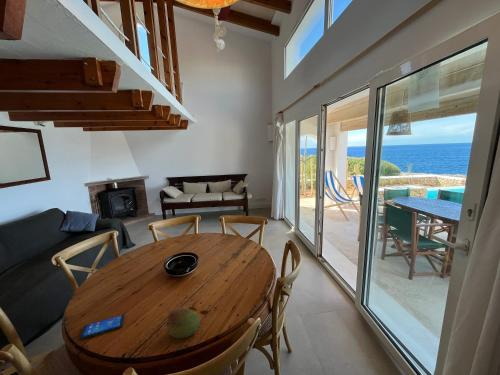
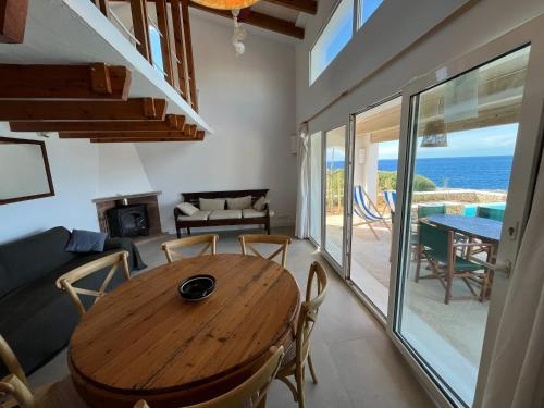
- smartphone [78,314,125,340]
- fruit [166,307,201,339]
